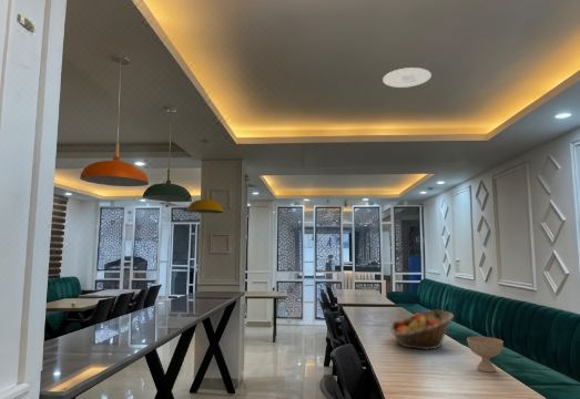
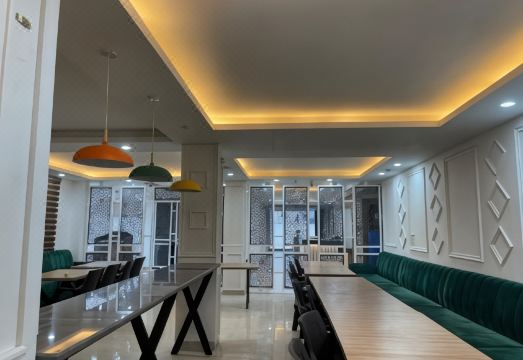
- fruit basket [389,309,455,351]
- recessed light [381,66,433,89]
- bowl [466,336,505,374]
